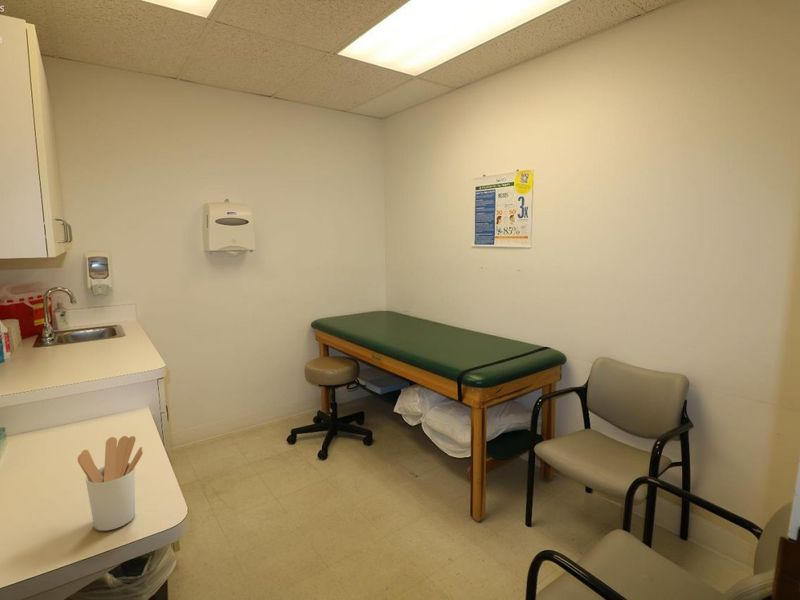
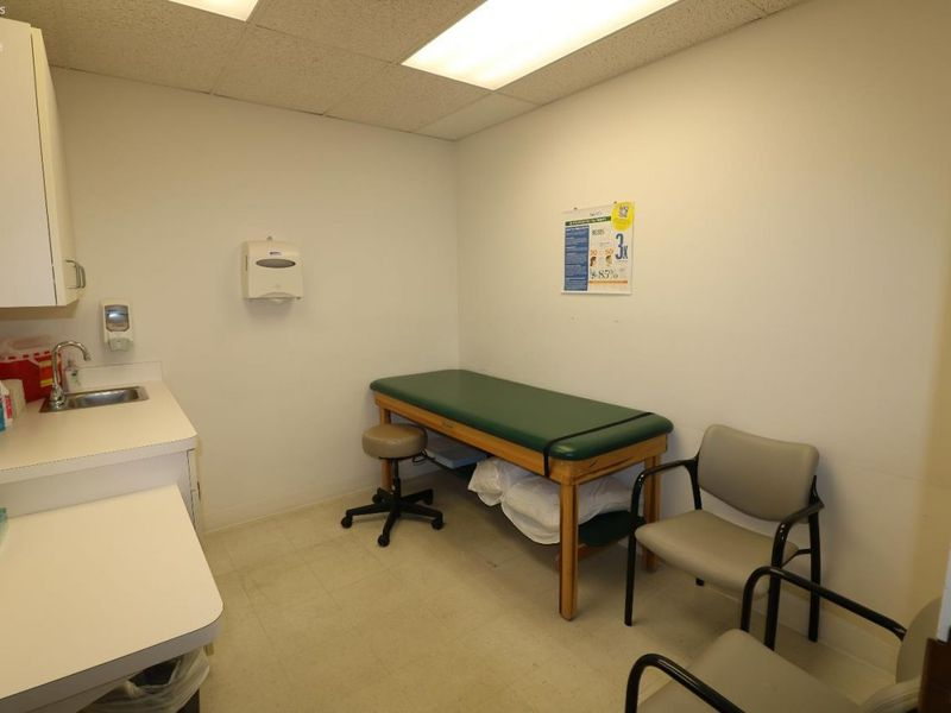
- utensil holder [77,435,144,532]
